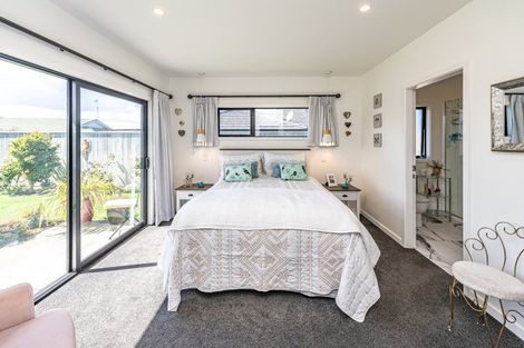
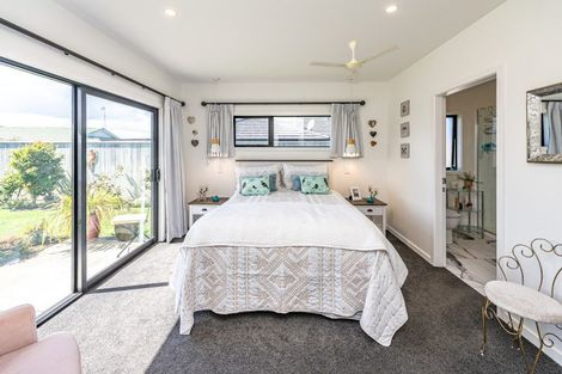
+ ceiling fan [309,39,399,85]
